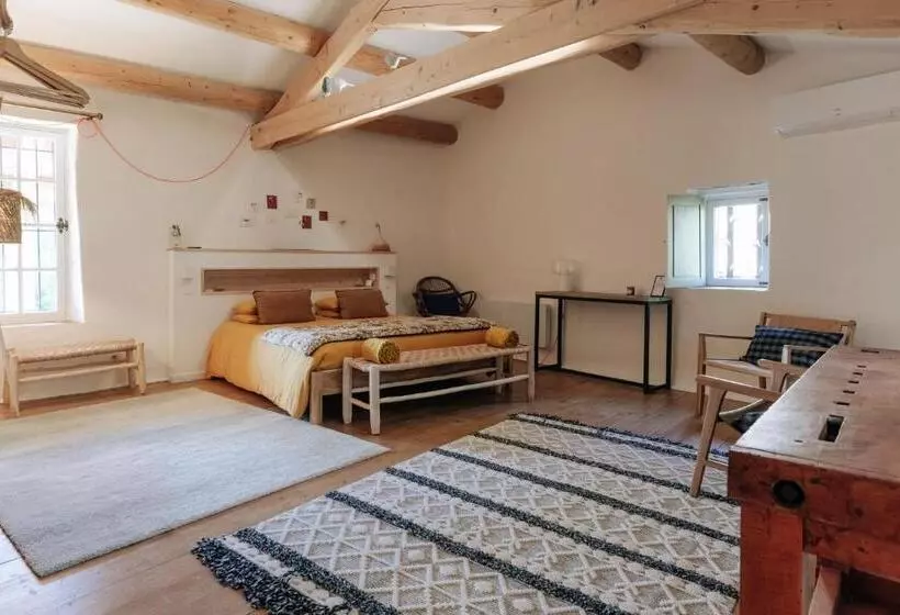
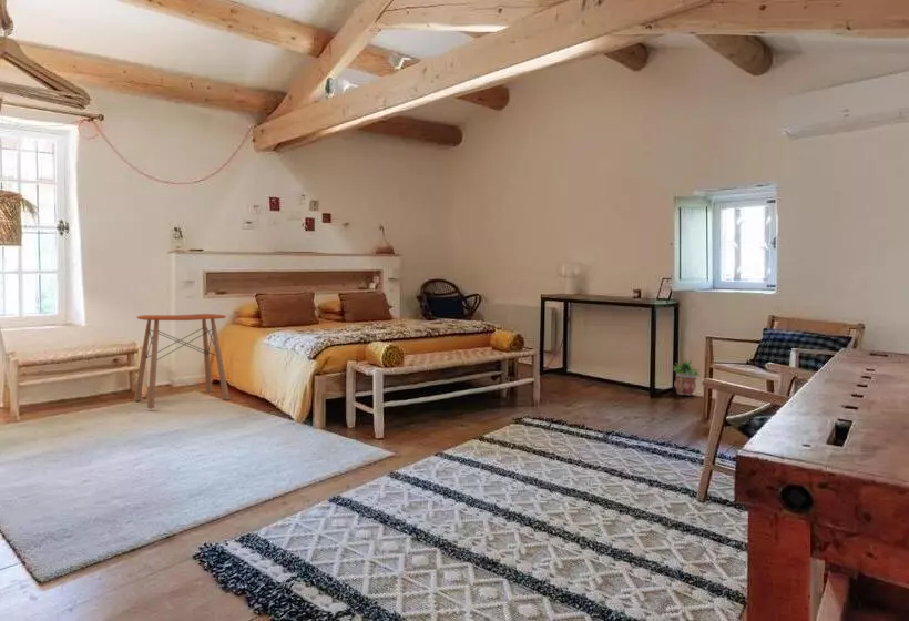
+ side table [133,313,231,410]
+ potted plant [670,359,703,397]
